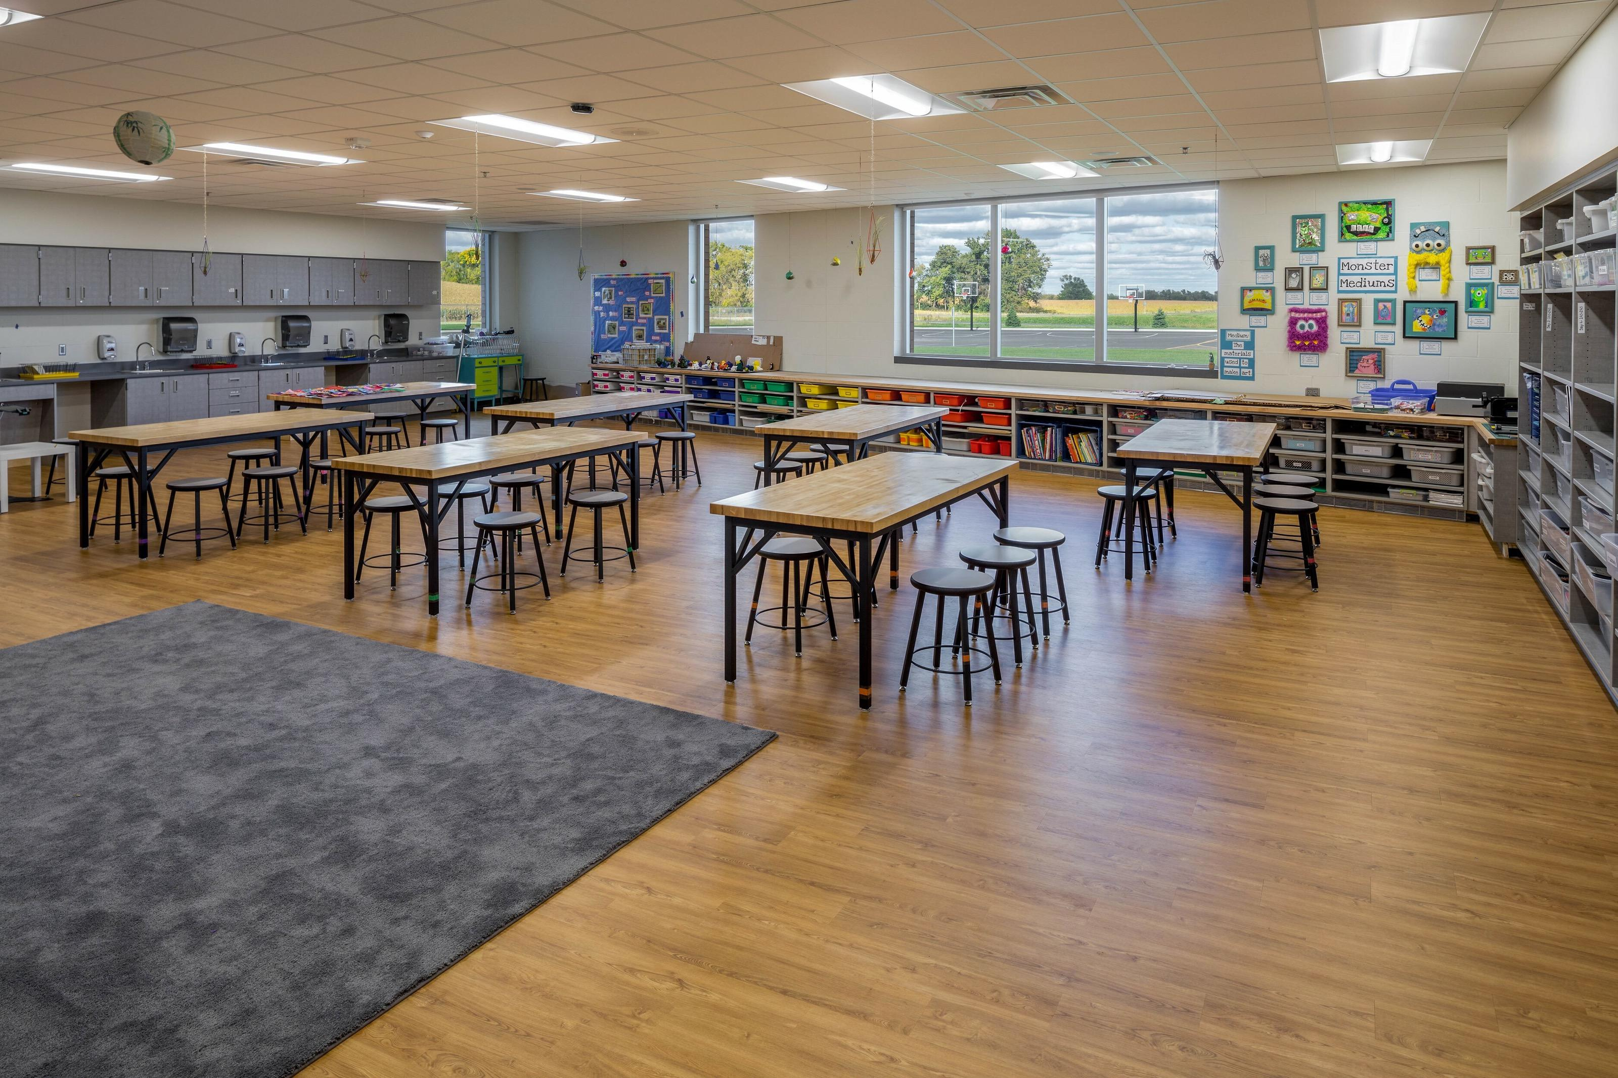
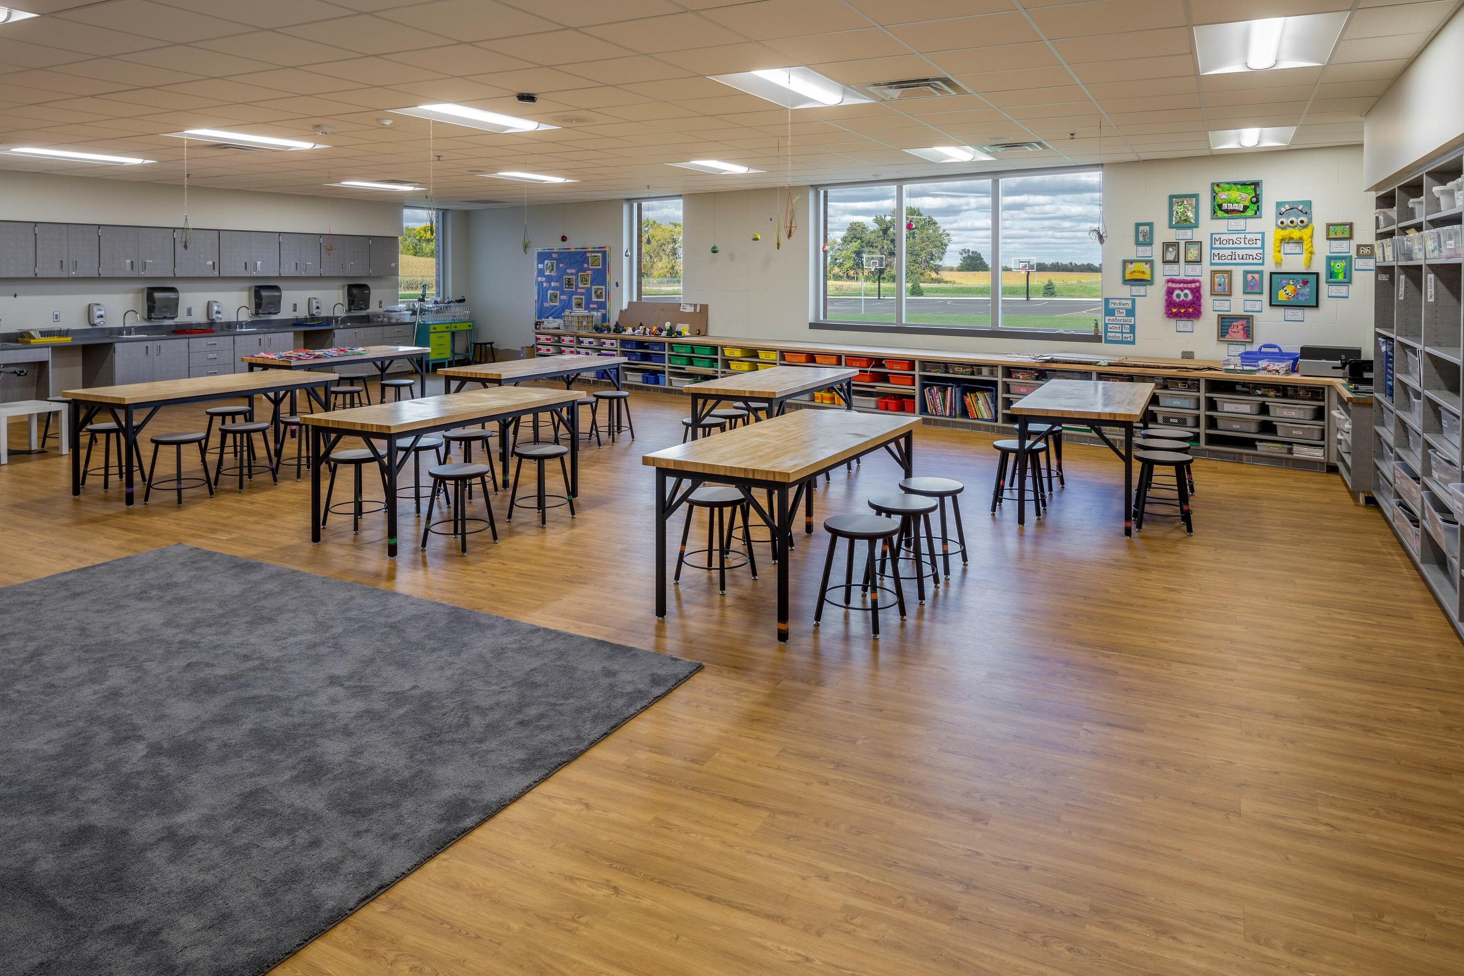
- paper lantern [113,109,176,166]
